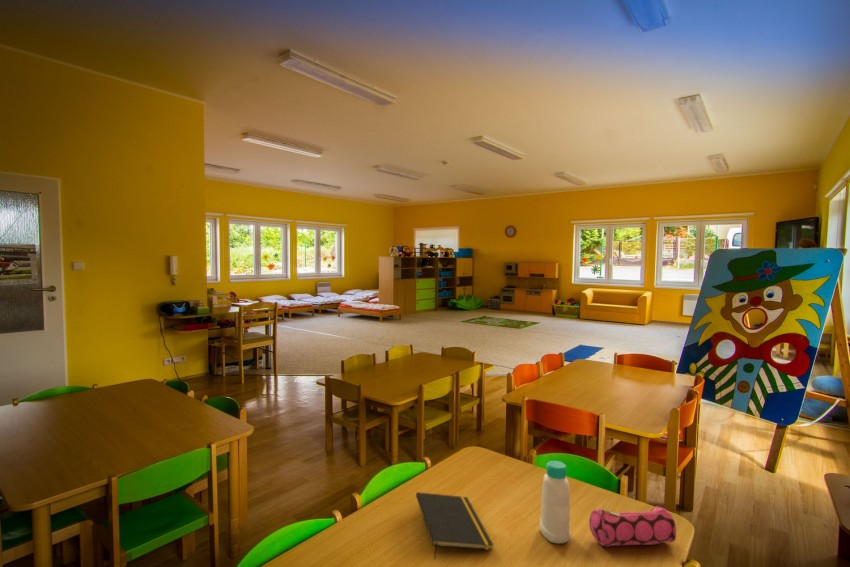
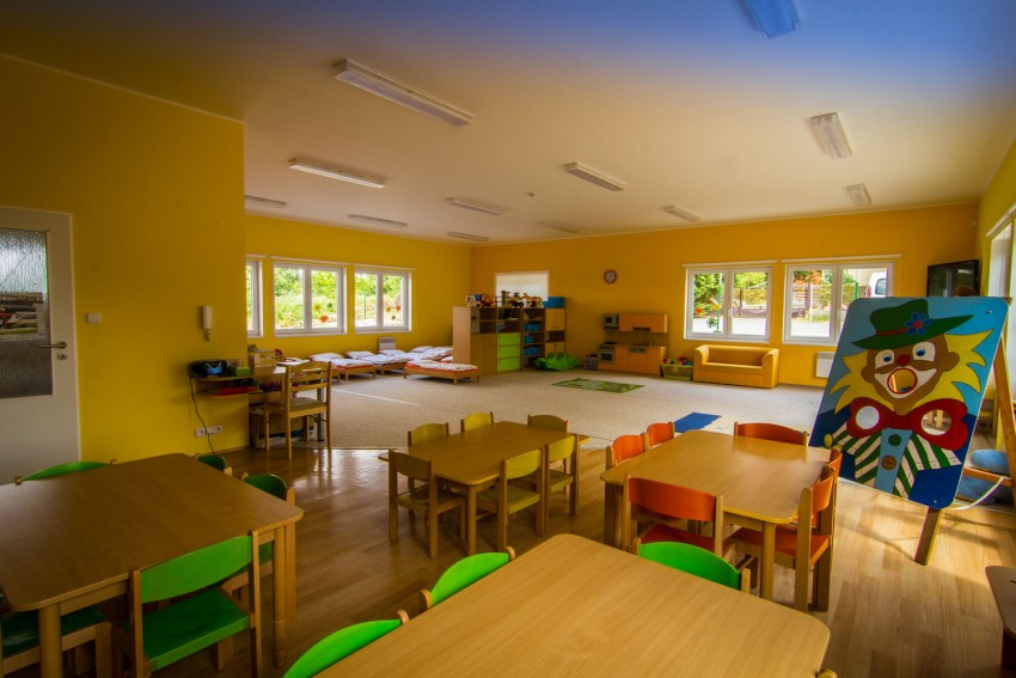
- notepad [415,491,494,561]
- pencil case [588,505,677,548]
- bottle [539,460,571,544]
